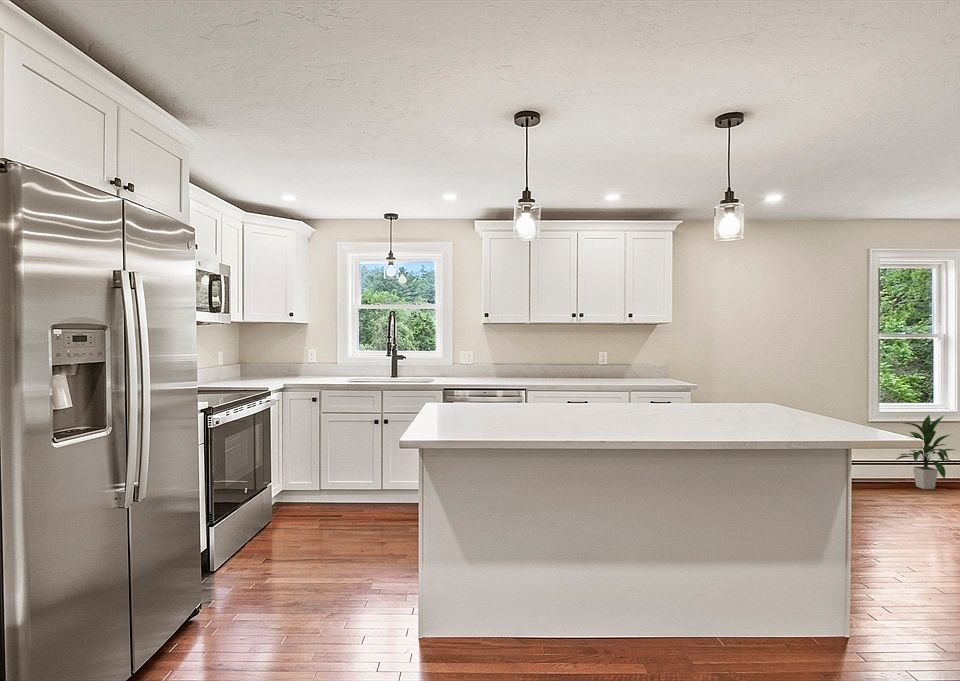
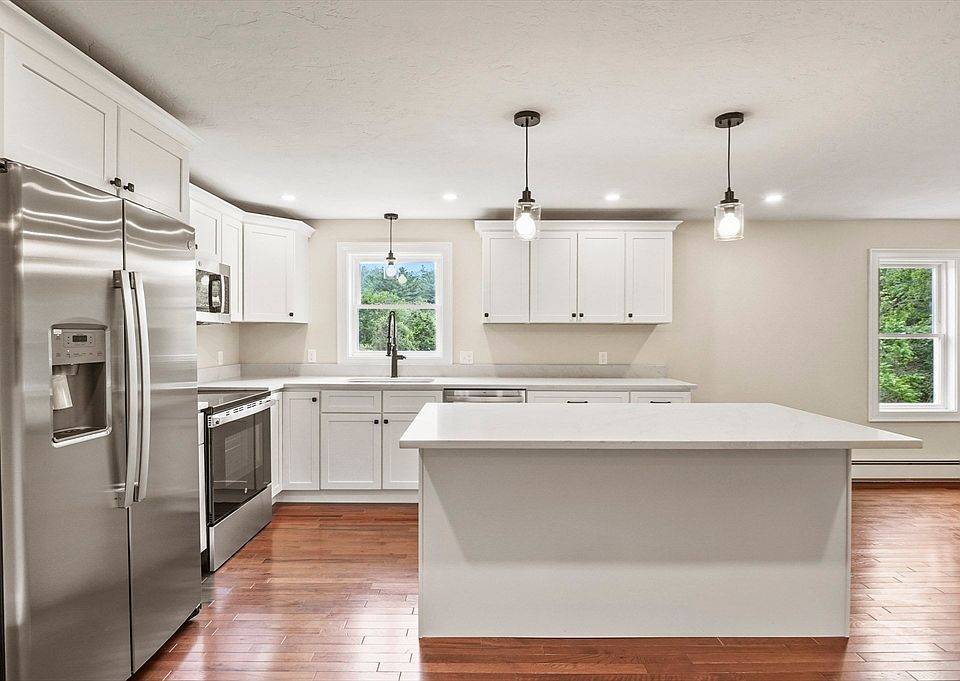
- indoor plant [893,414,956,490]
